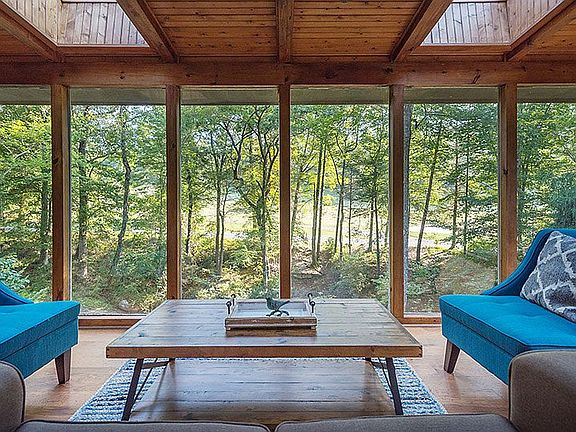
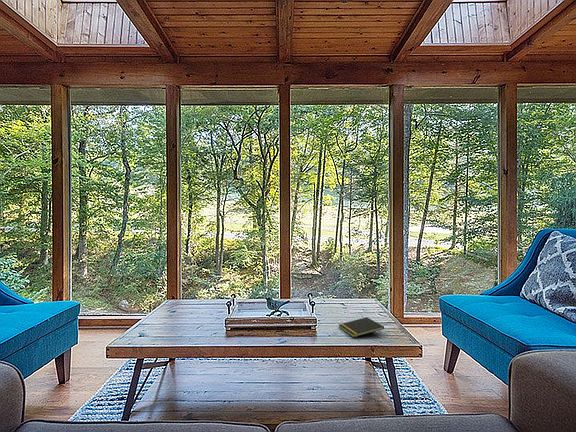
+ notepad [338,316,385,338]
